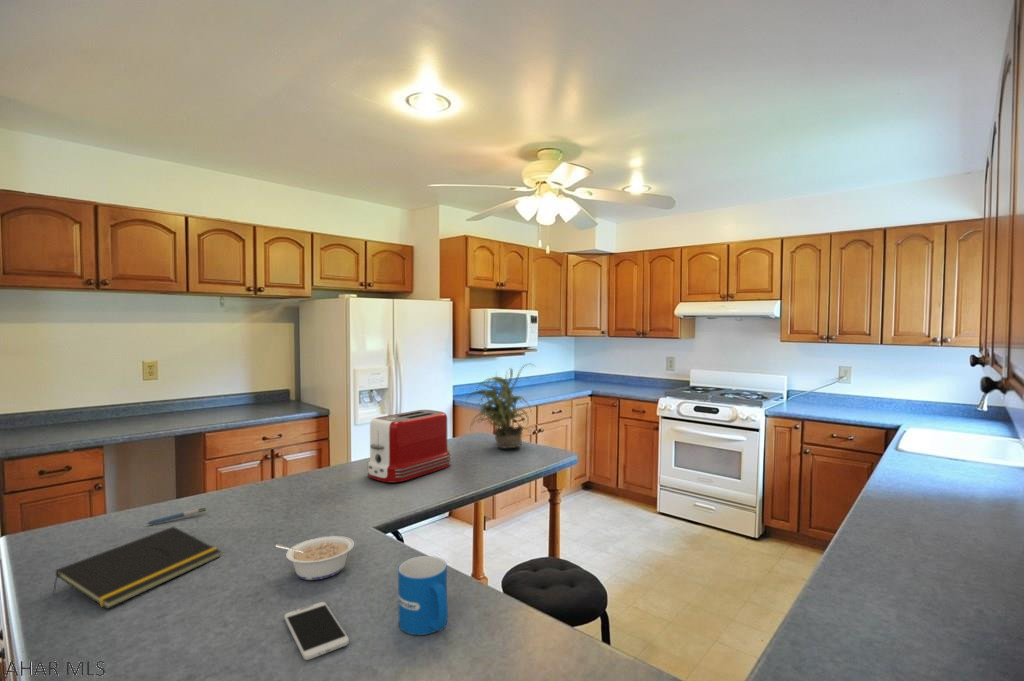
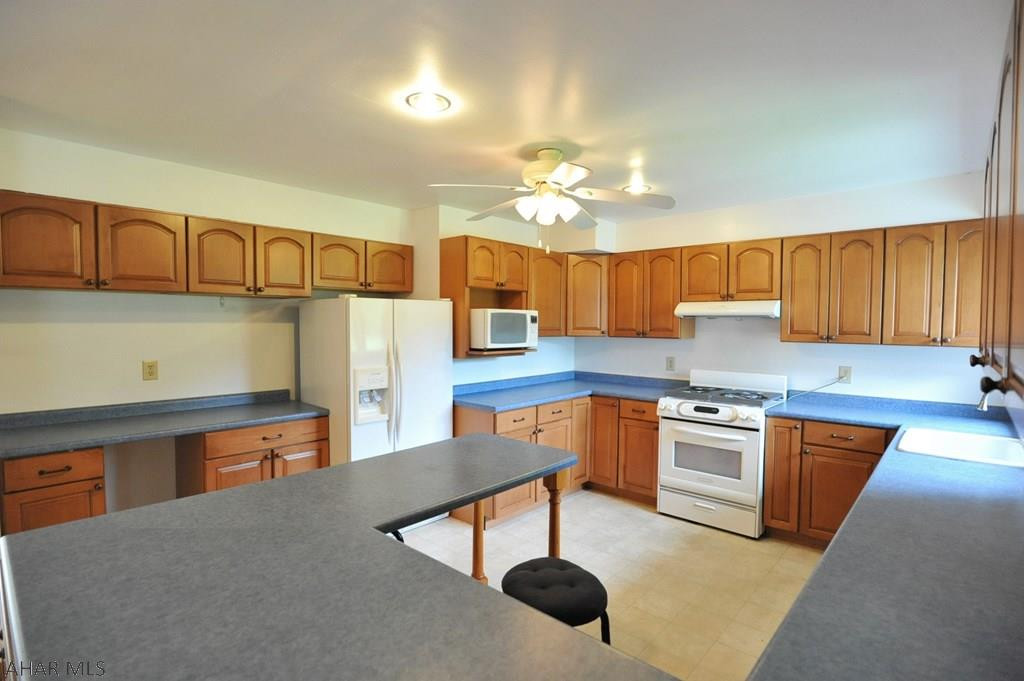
- legume [275,535,355,581]
- toaster [367,409,452,483]
- pen [145,506,210,525]
- mug [397,555,449,636]
- smartphone [283,601,350,661]
- potted plant [465,363,536,449]
- notepad [52,526,222,610]
